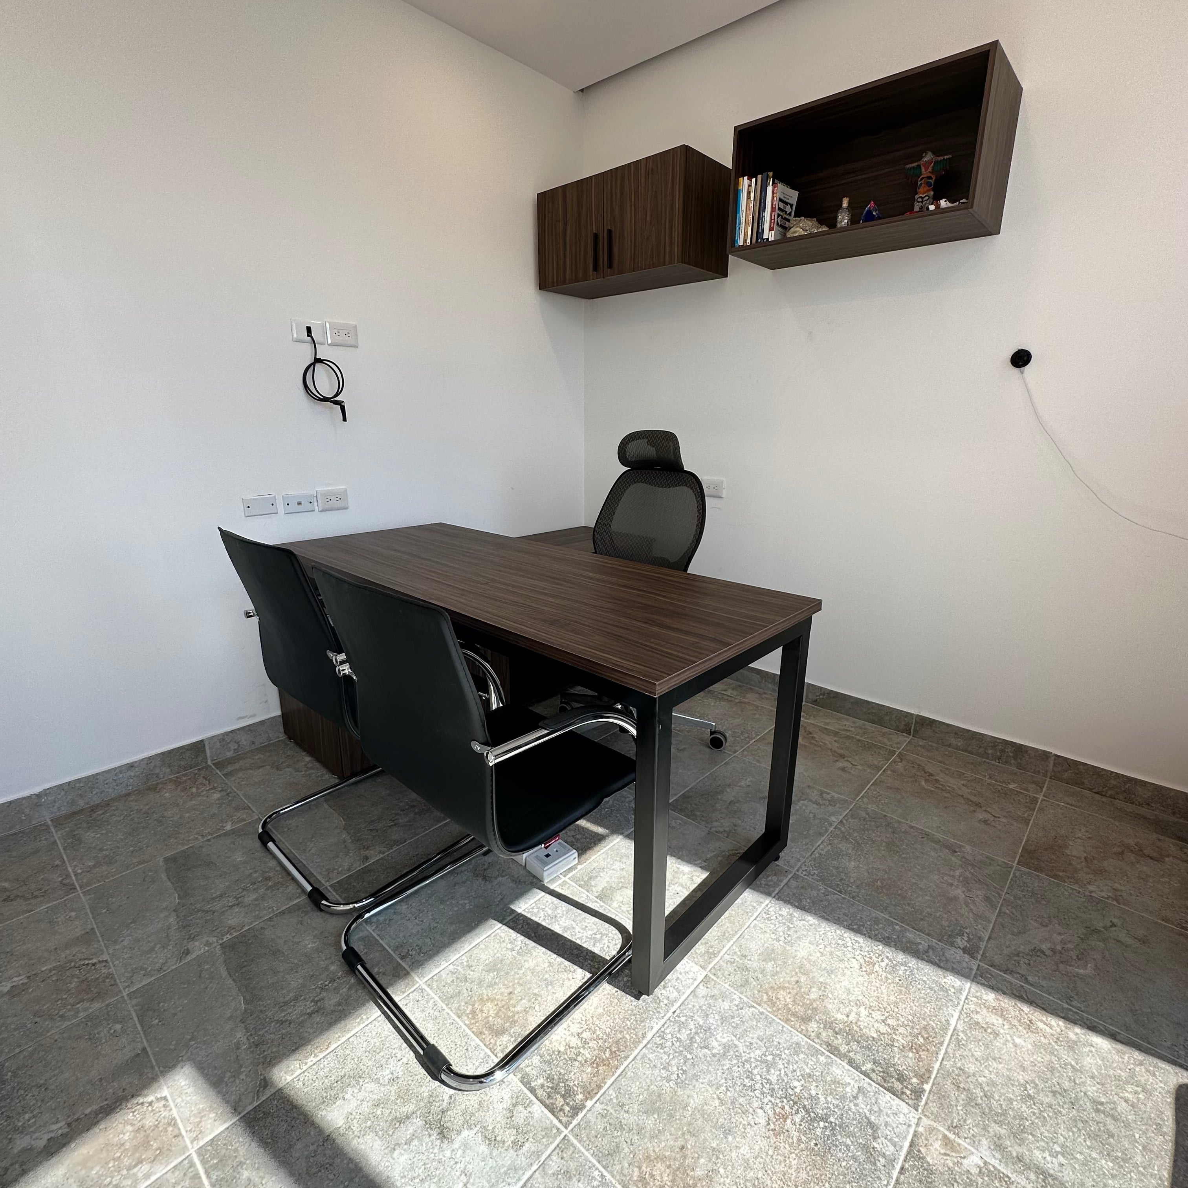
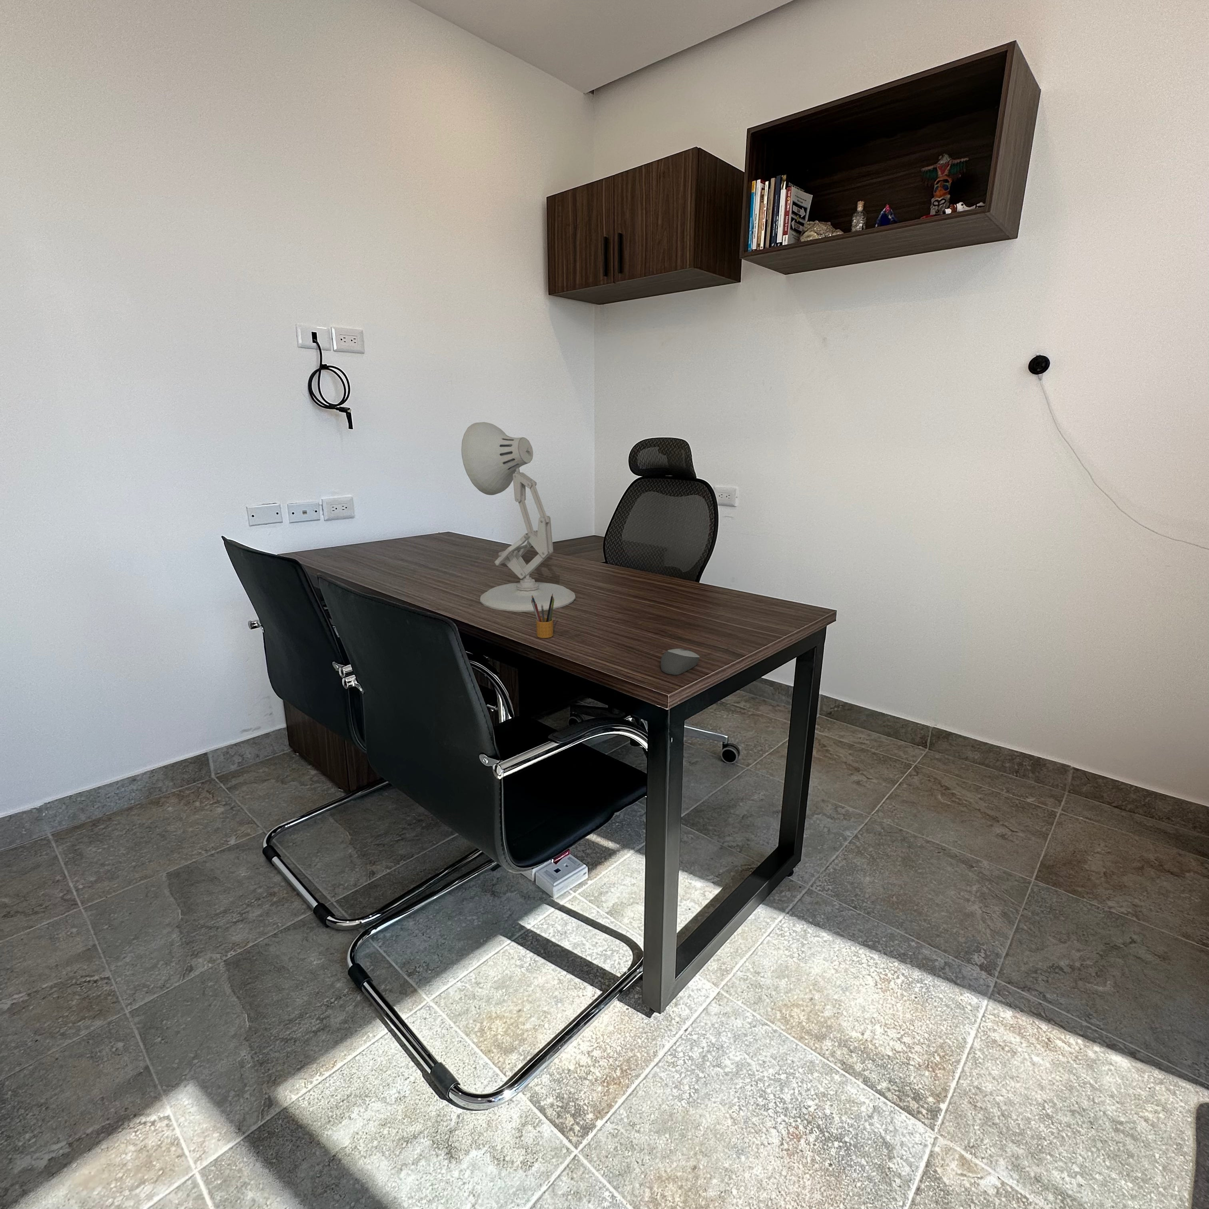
+ desk lamp [461,422,576,612]
+ computer mouse [660,649,700,675]
+ pencil box [531,595,555,639]
